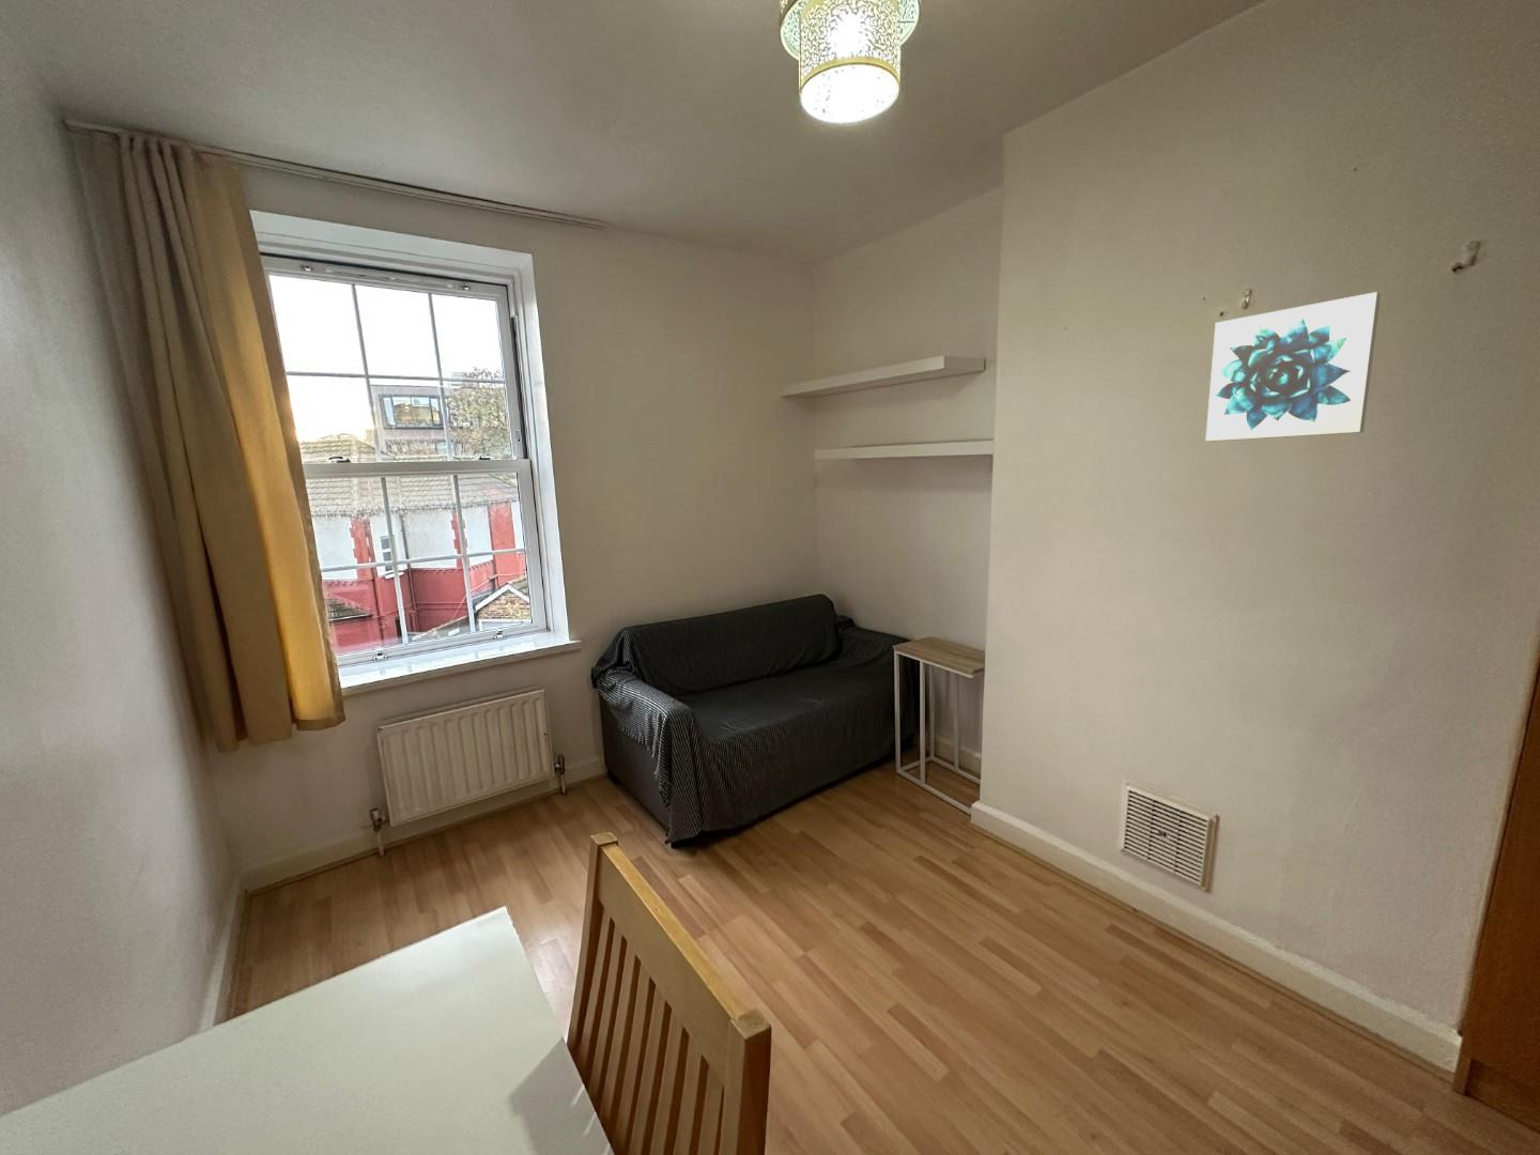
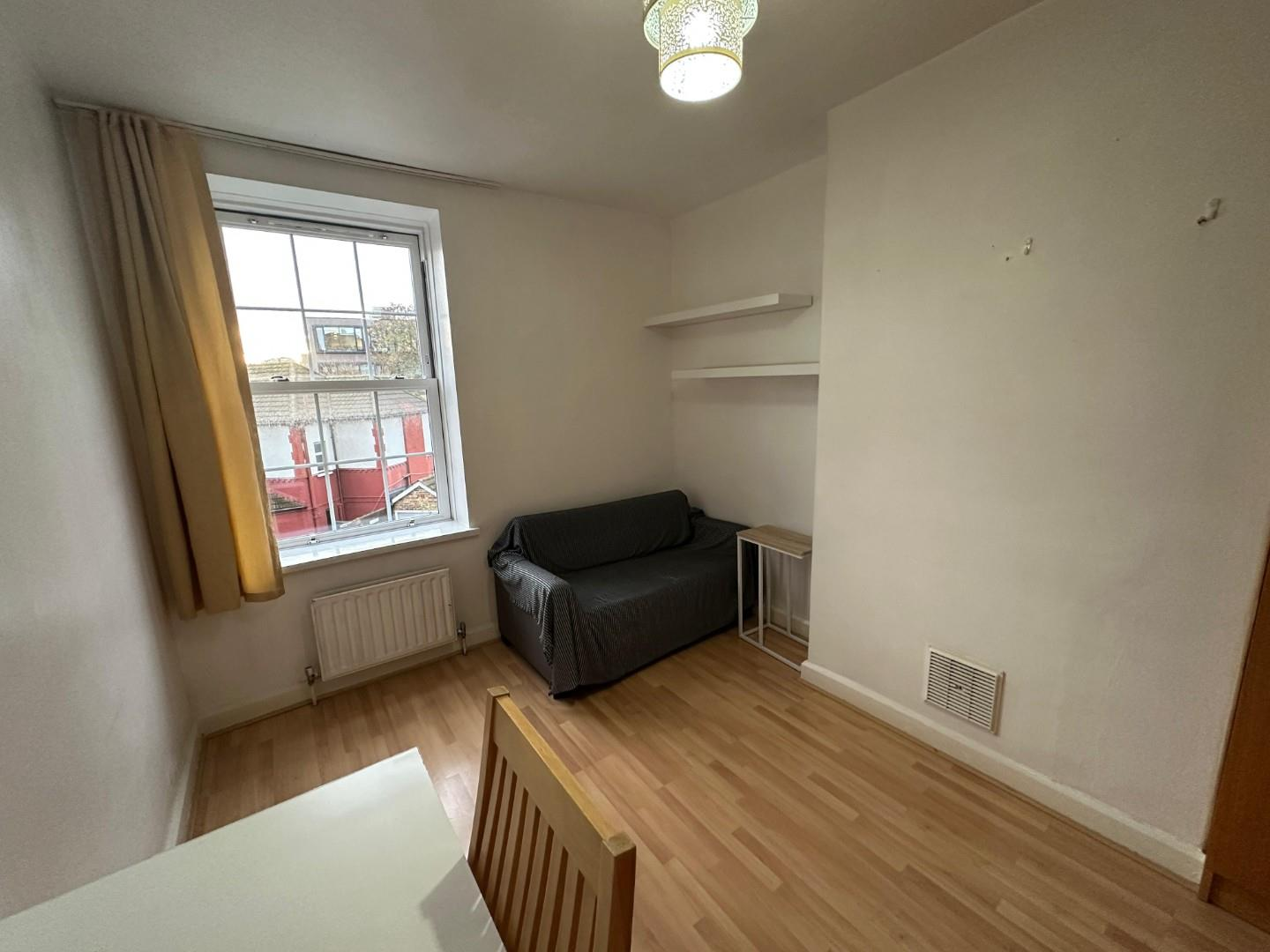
- wall art [1204,291,1381,442]
